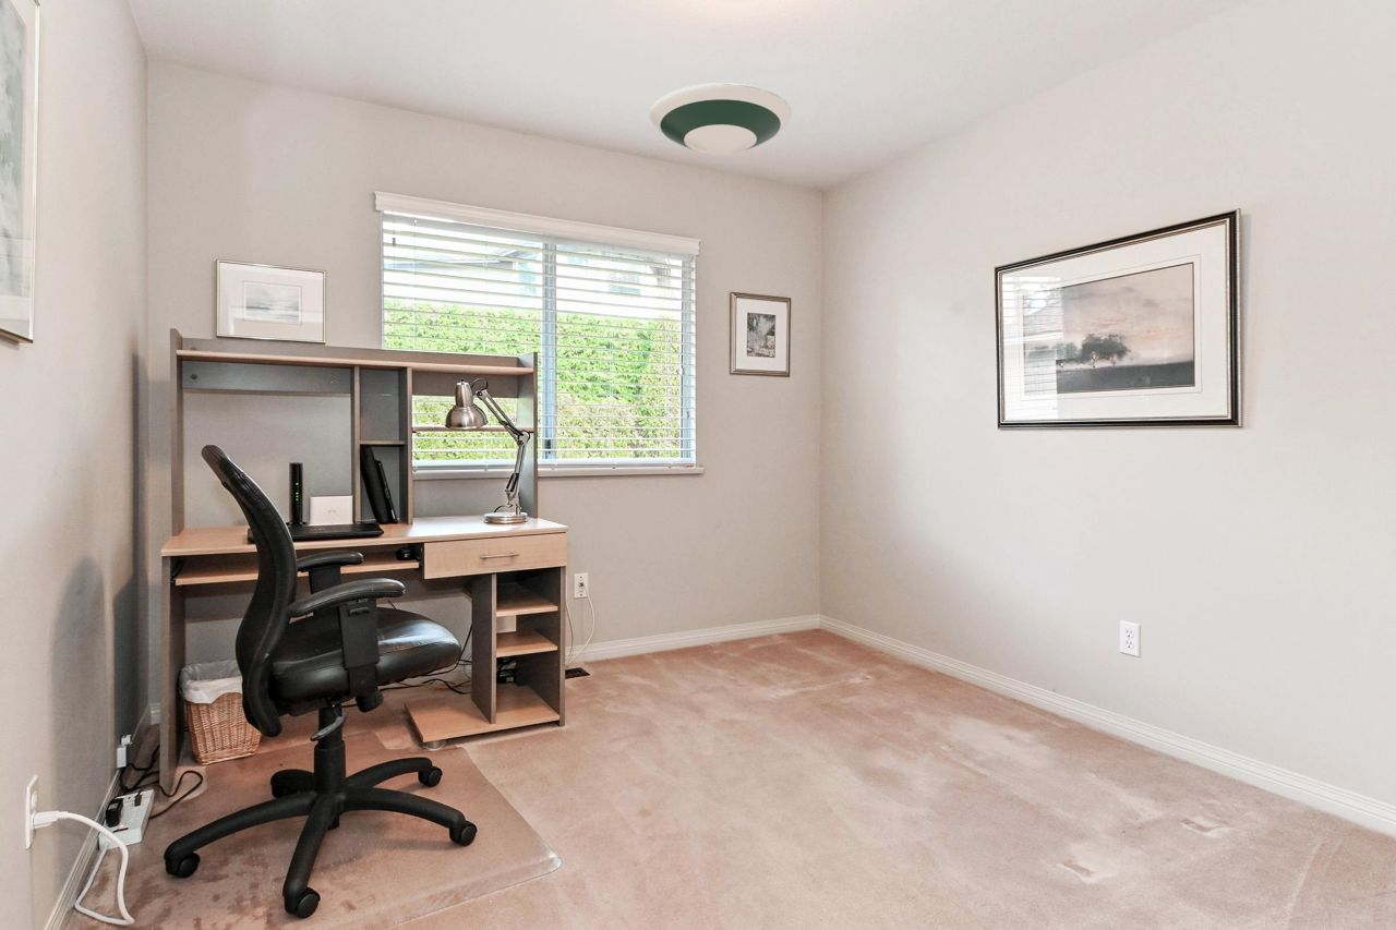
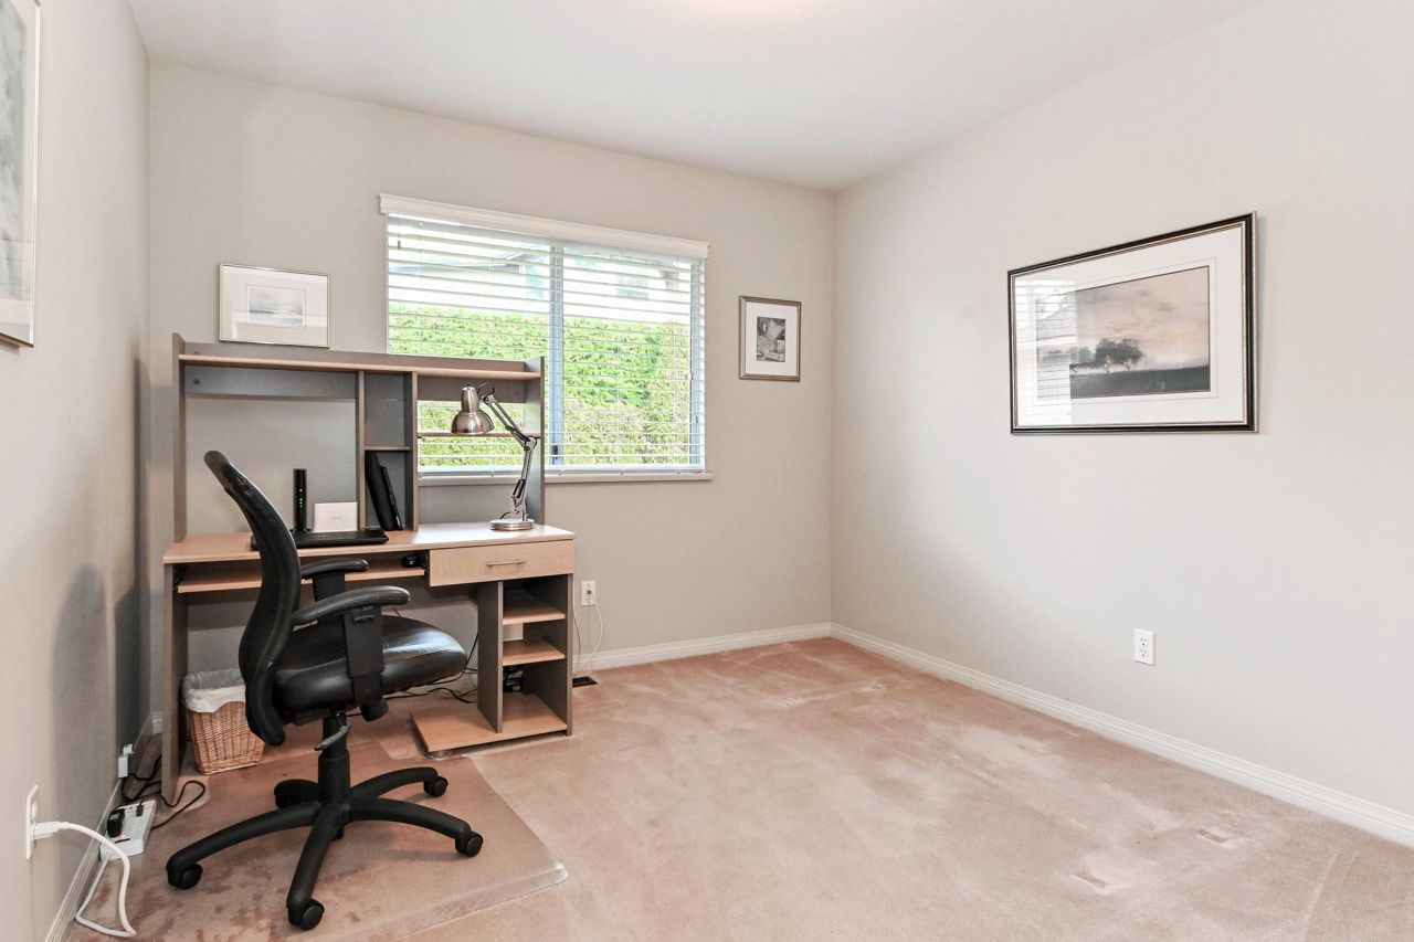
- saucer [649,82,793,157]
